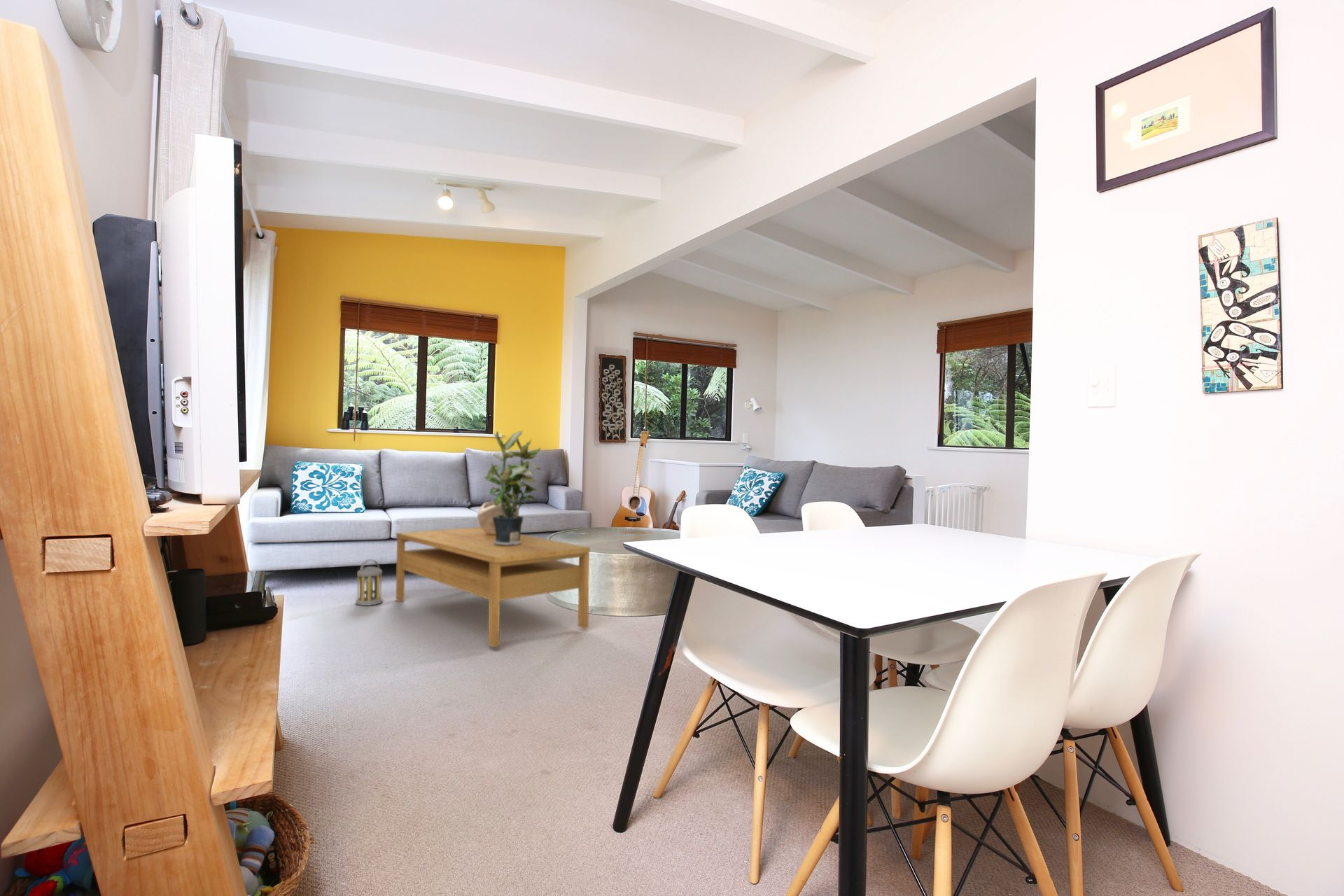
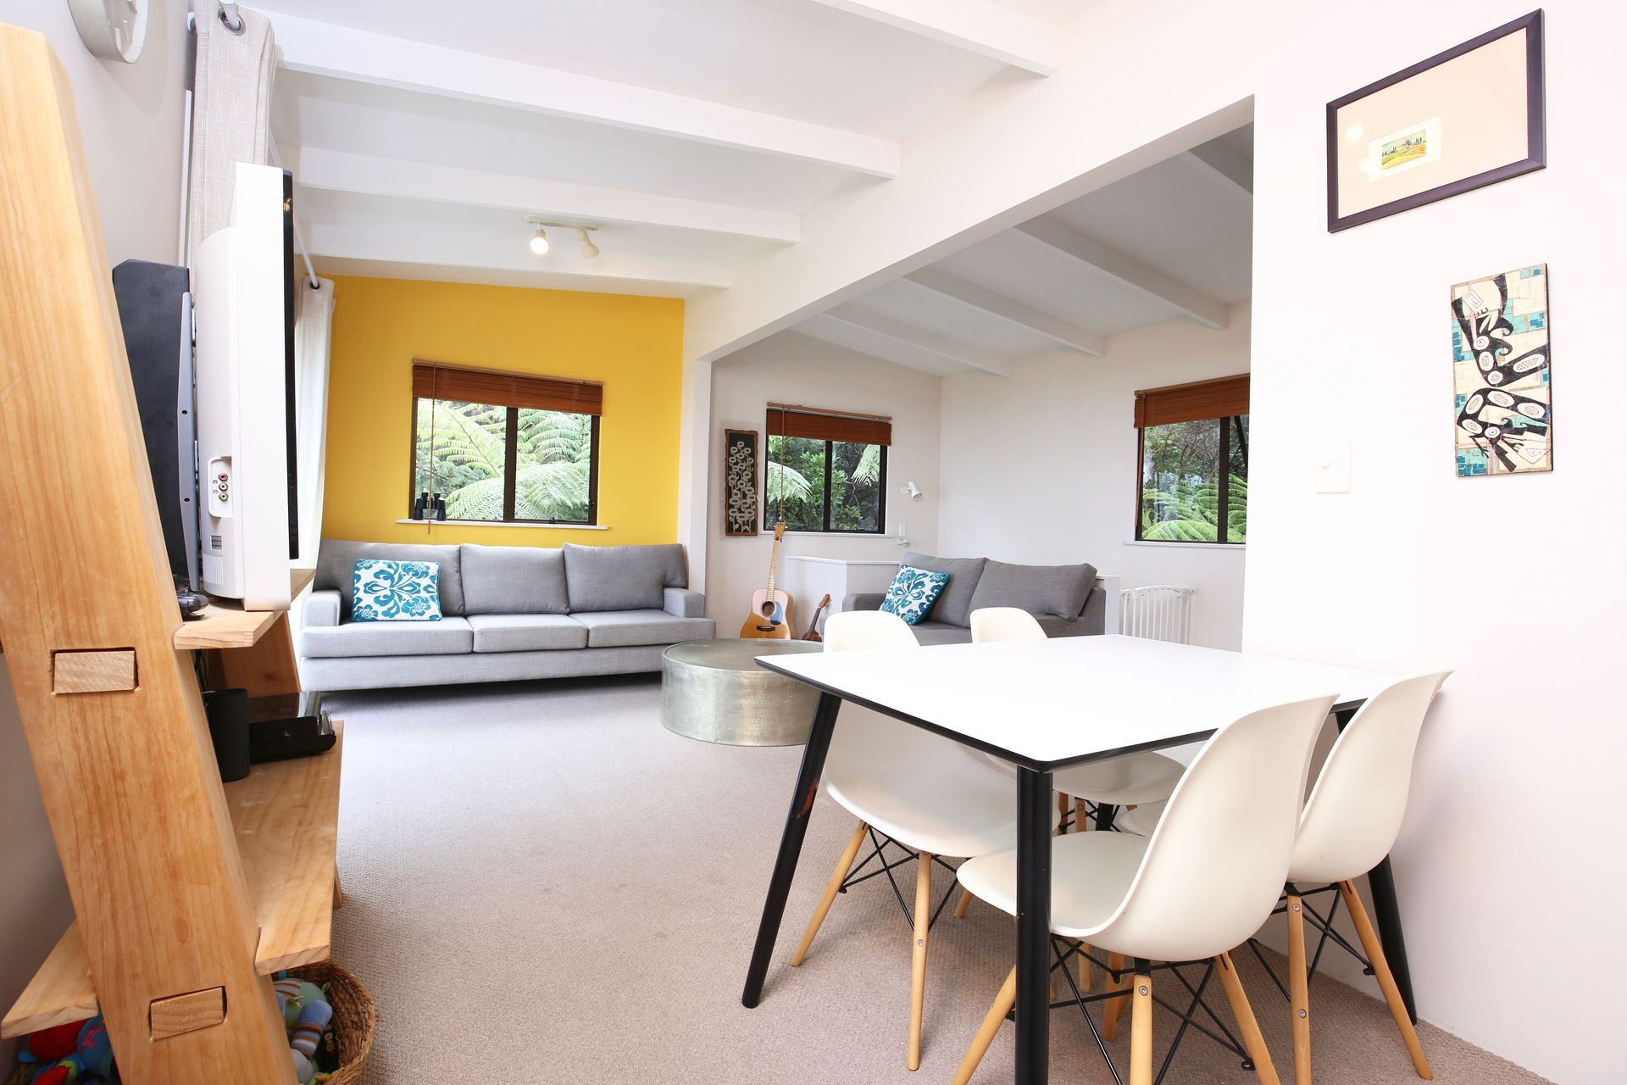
- potted plant [483,430,542,545]
- decorative bowl [477,501,520,535]
- coffee table [395,526,591,647]
- lantern [355,559,383,606]
